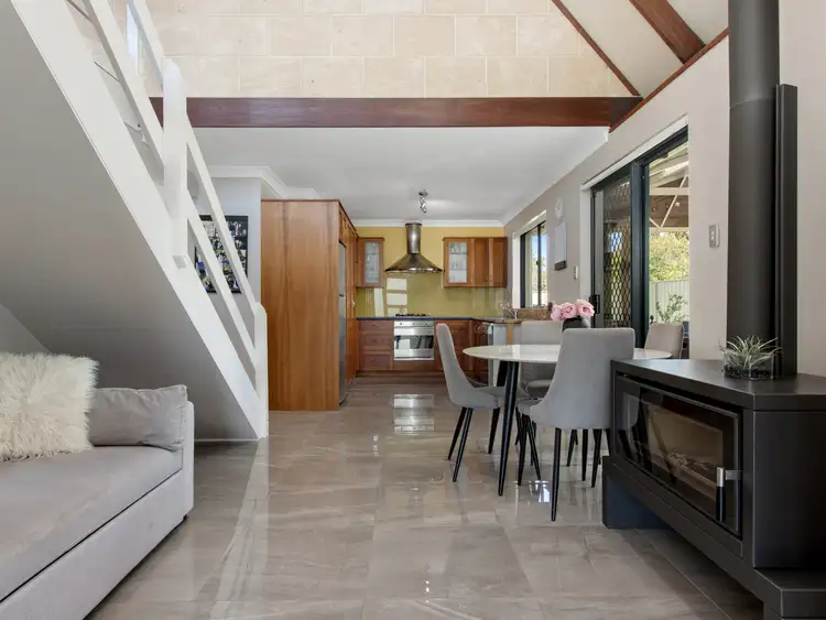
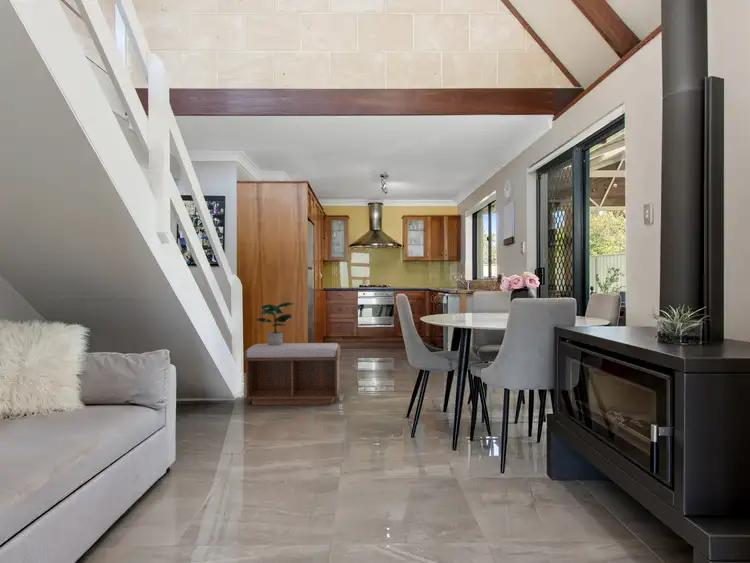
+ bench [244,342,342,406]
+ potted plant [253,301,296,345]
